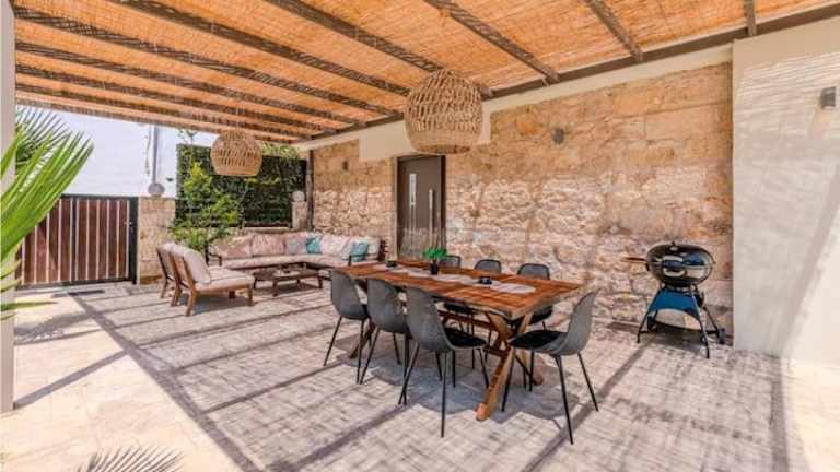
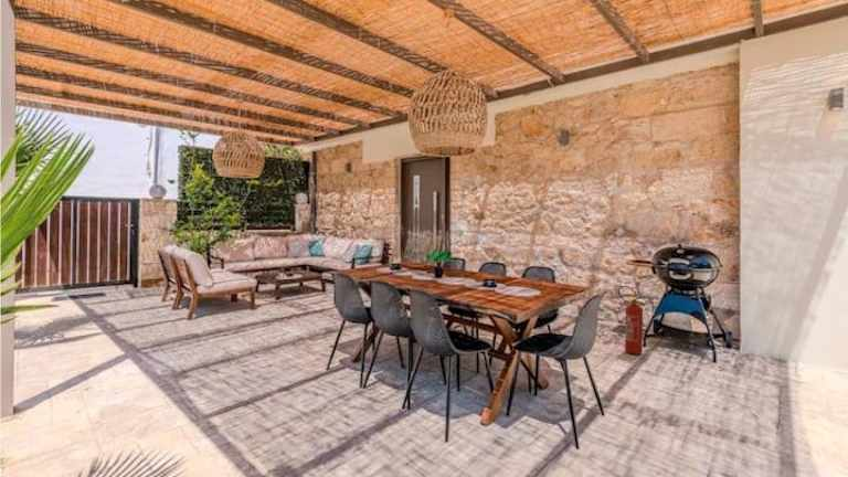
+ fire extinguisher [617,285,646,356]
